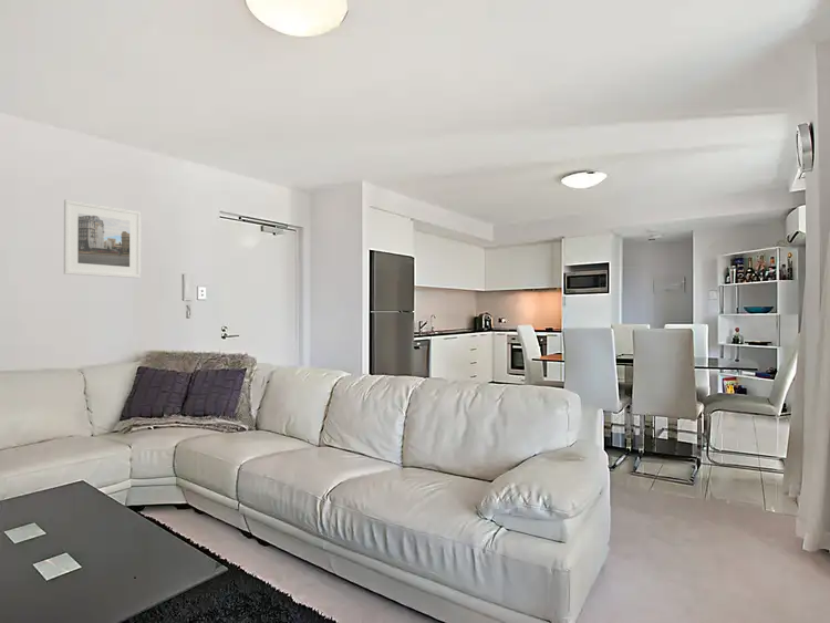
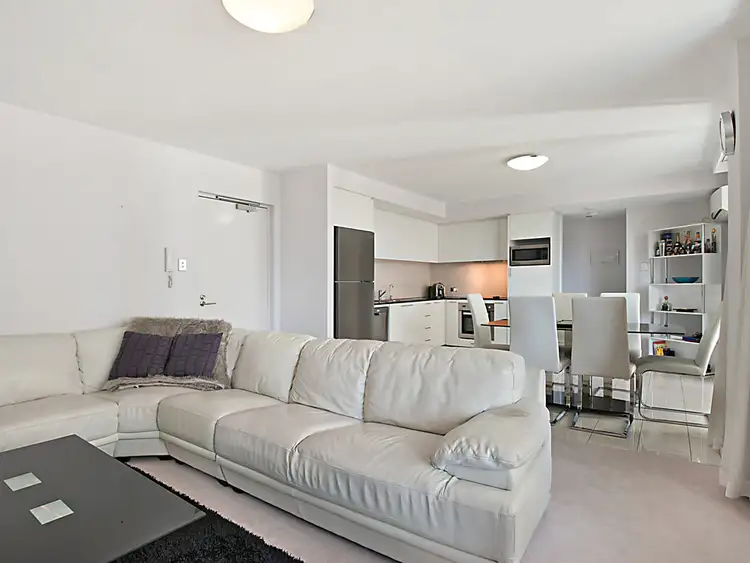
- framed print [63,199,142,279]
